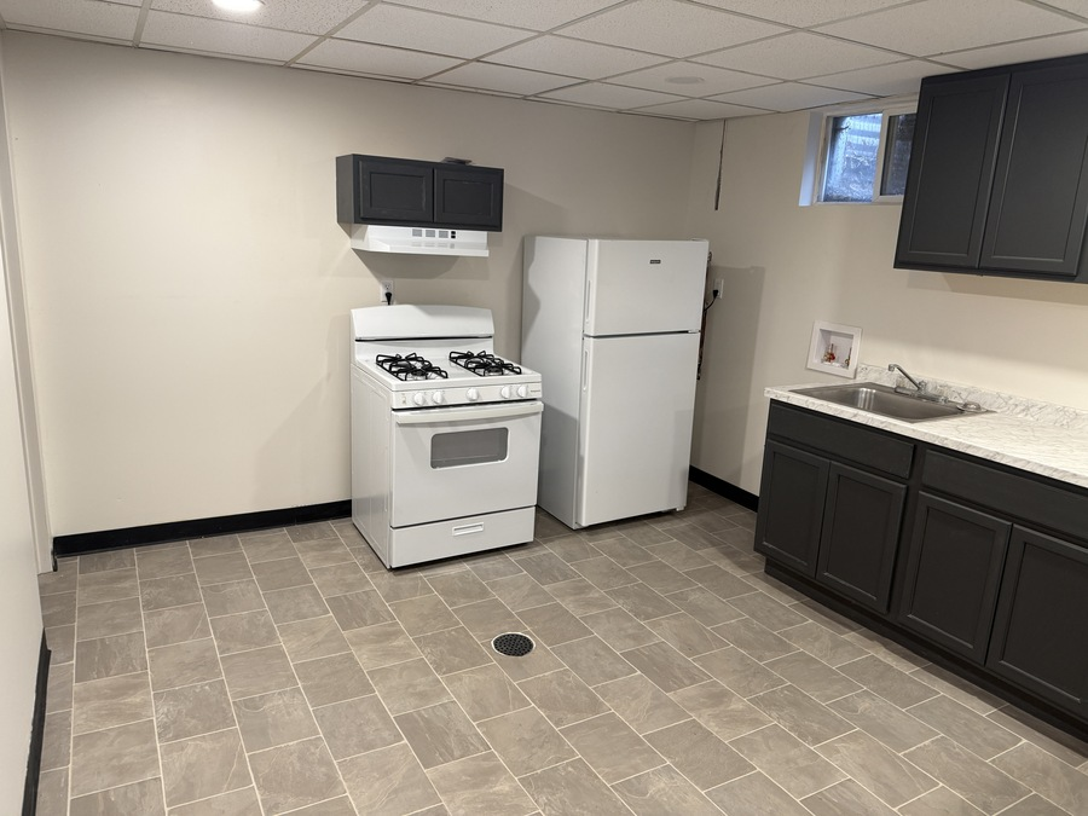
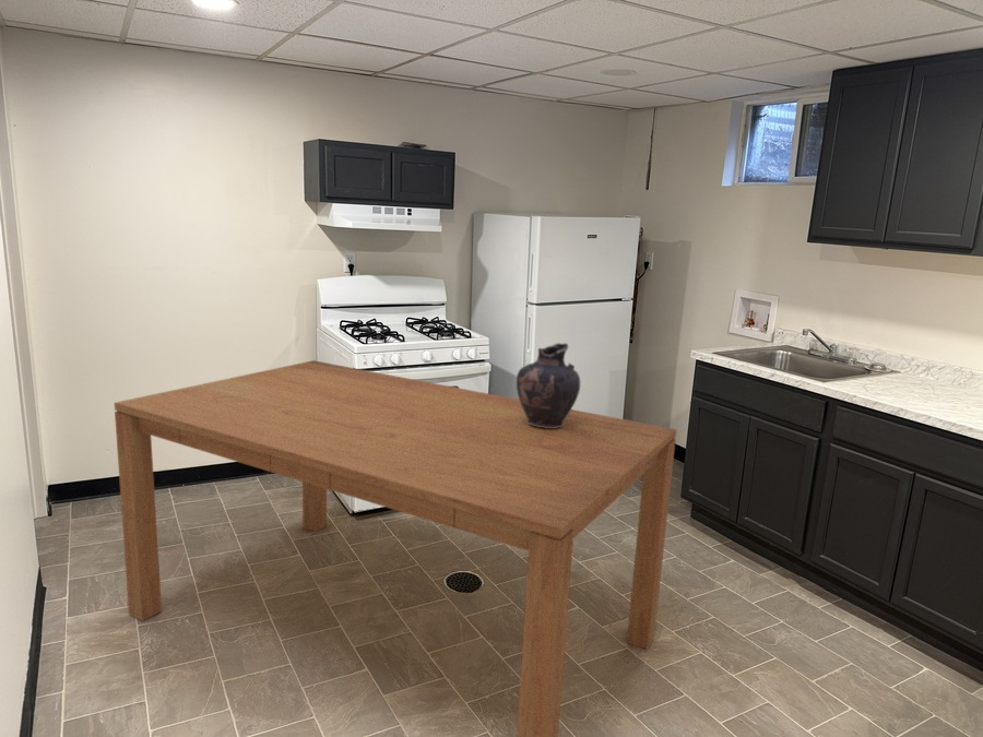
+ vase [516,342,581,428]
+ dining table [114,359,677,737]
